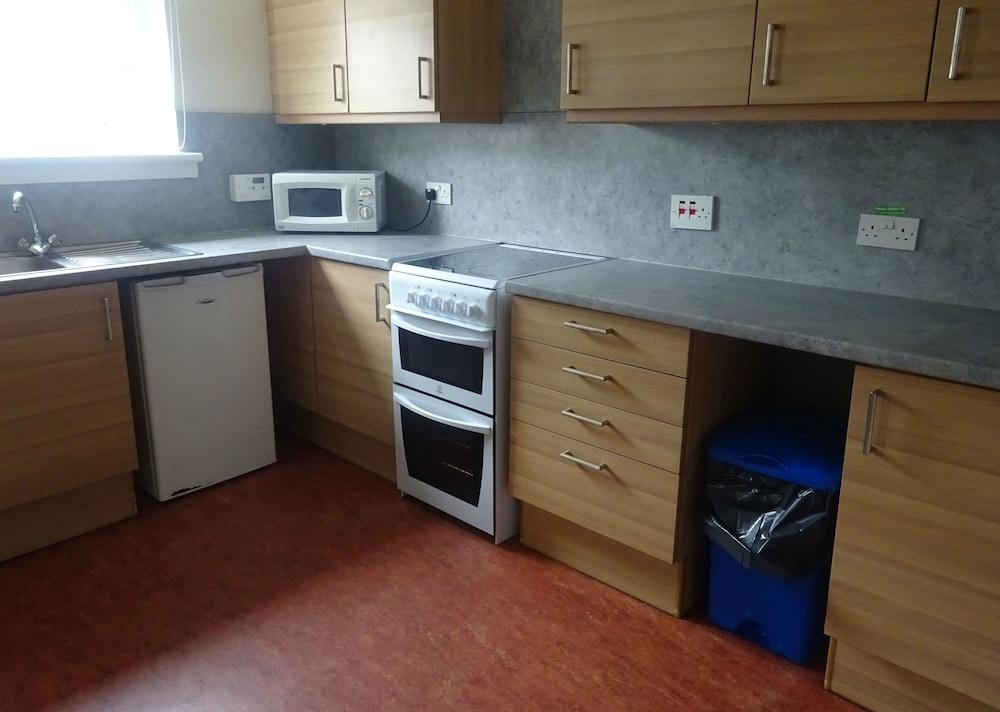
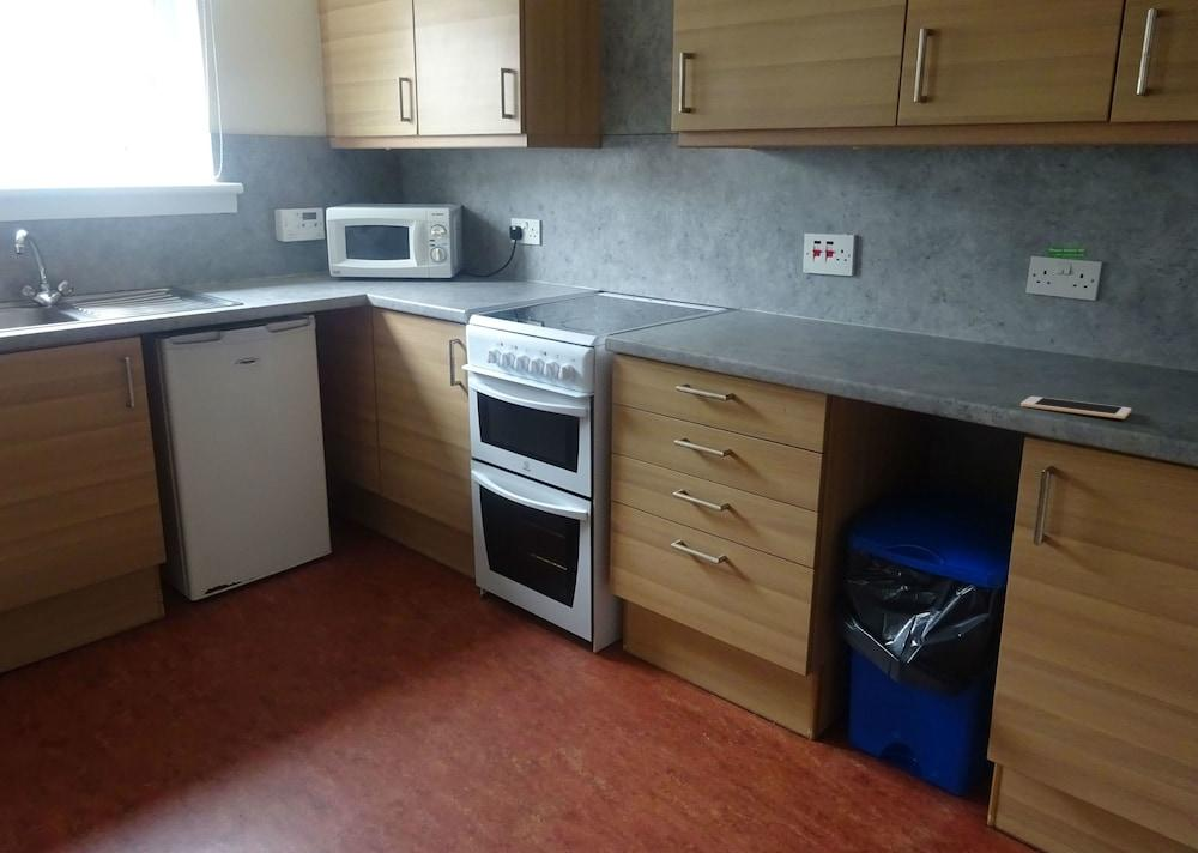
+ cell phone [1019,395,1132,421]
